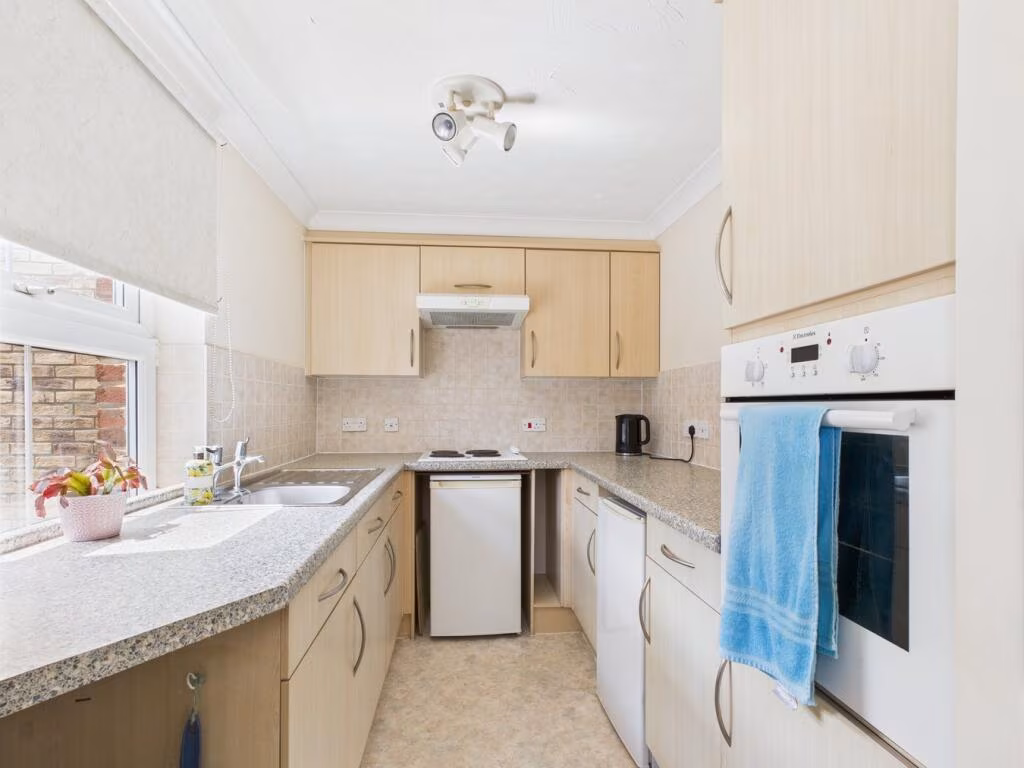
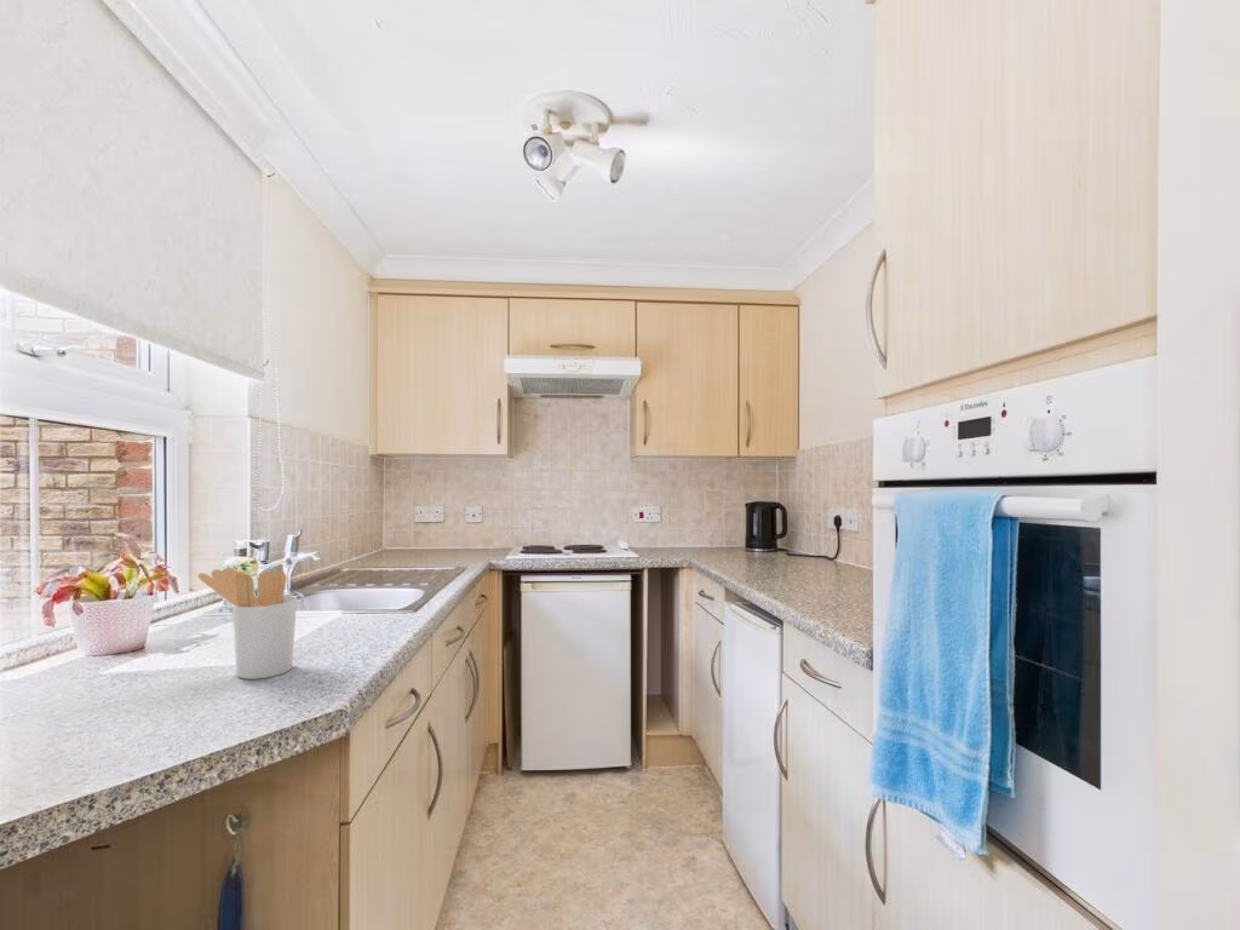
+ utensil holder [197,567,298,681]
